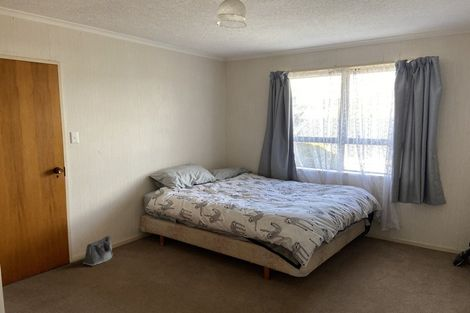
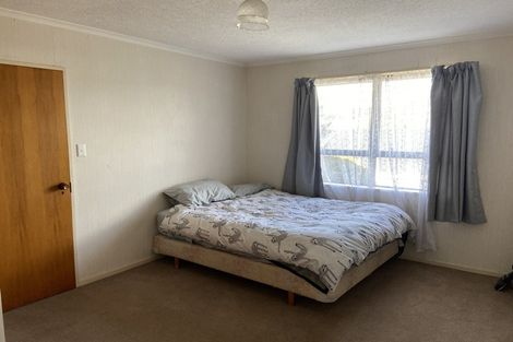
- saddlebag [82,235,114,266]
